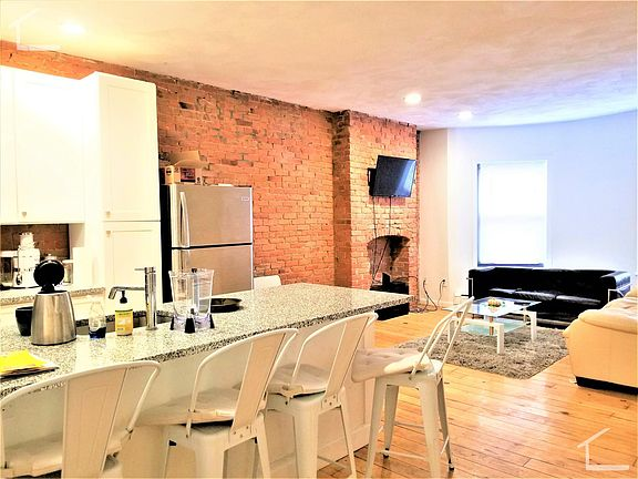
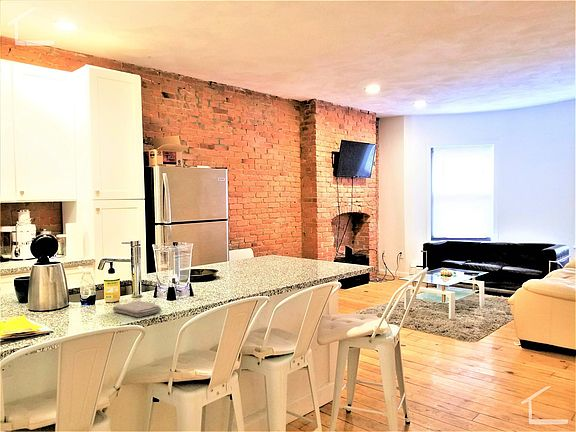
+ washcloth [112,300,163,318]
